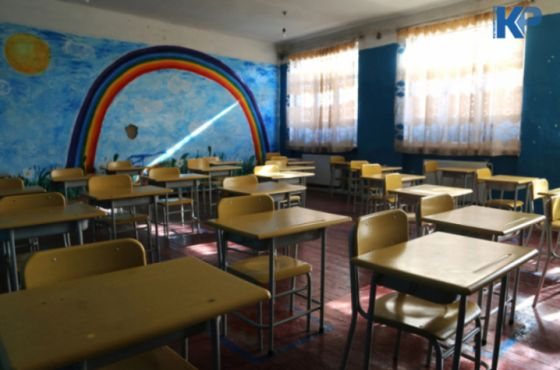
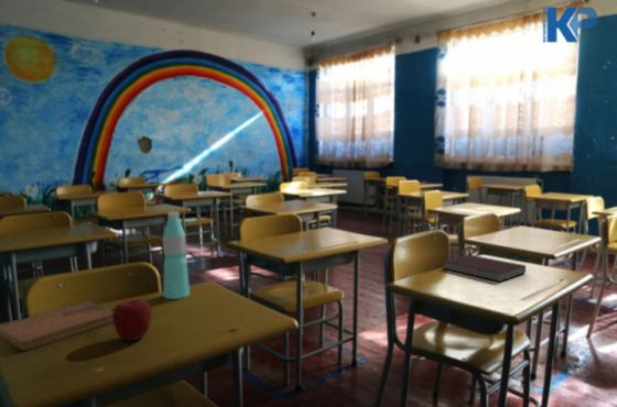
+ notebook [442,253,527,283]
+ water bottle [162,211,191,300]
+ apple [112,298,153,341]
+ notebook [0,300,113,352]
